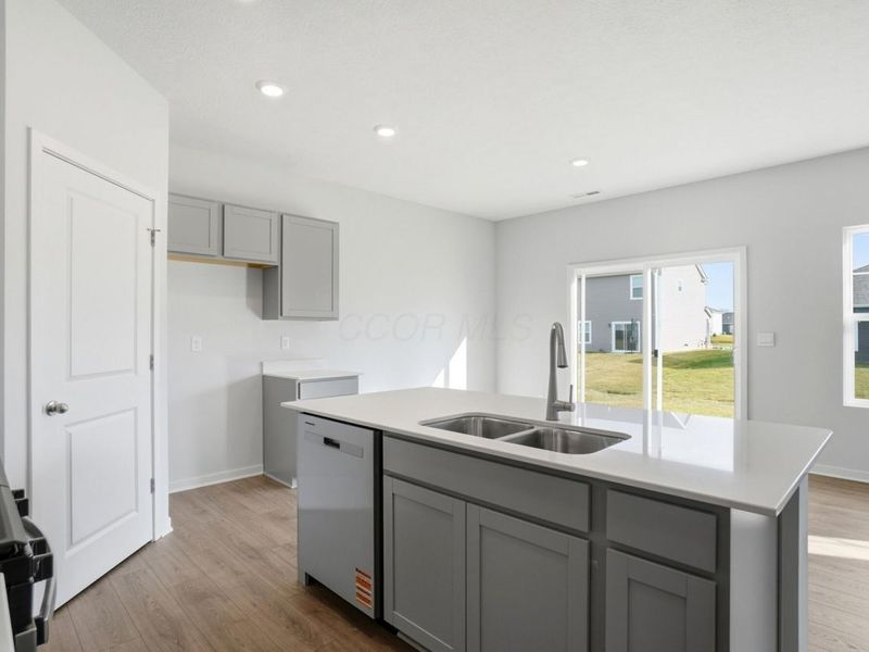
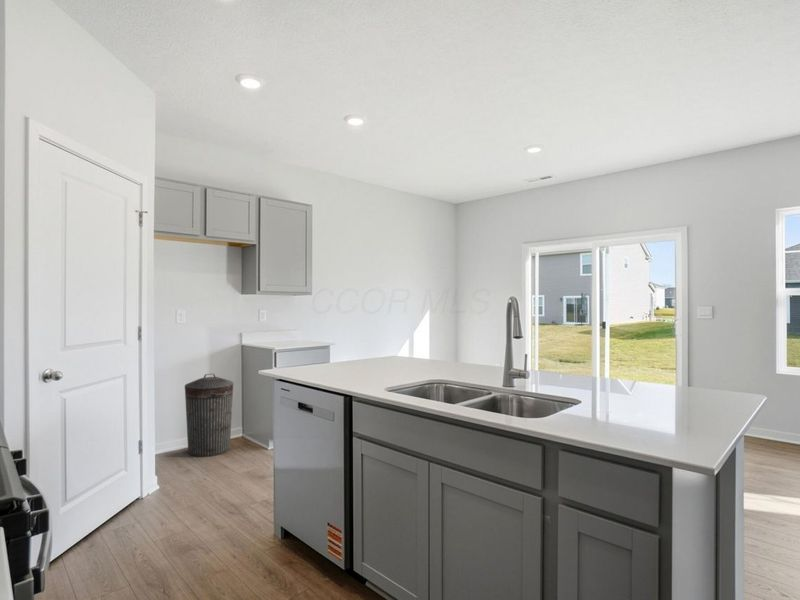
+ trash can [184,373,234,458]
